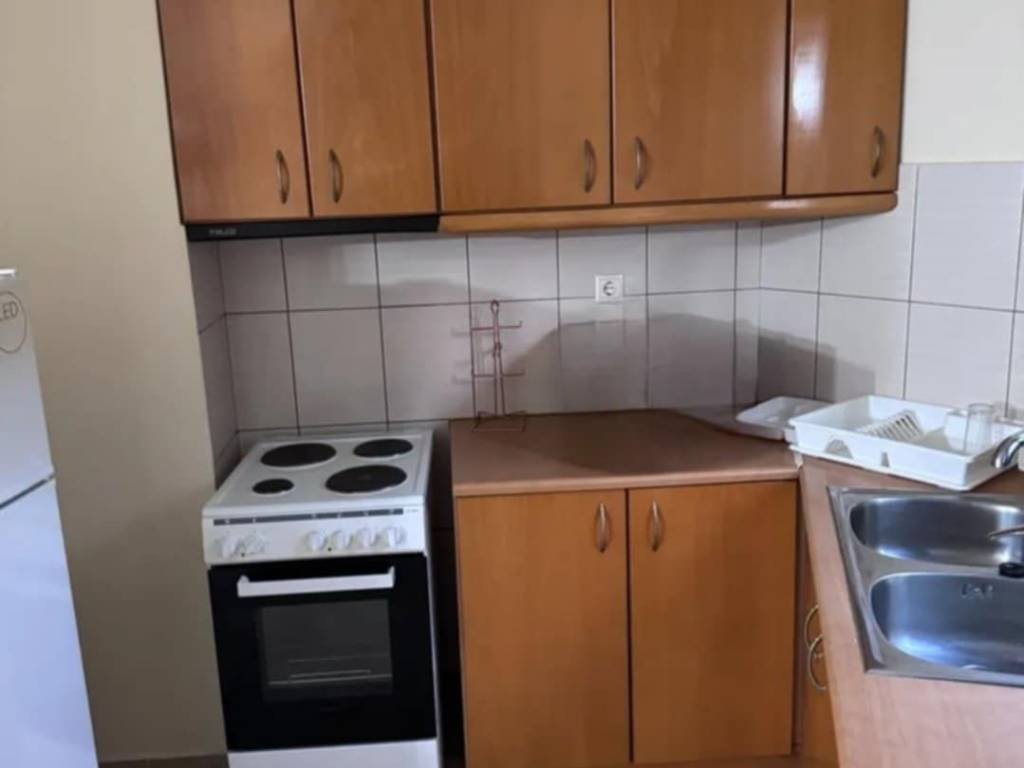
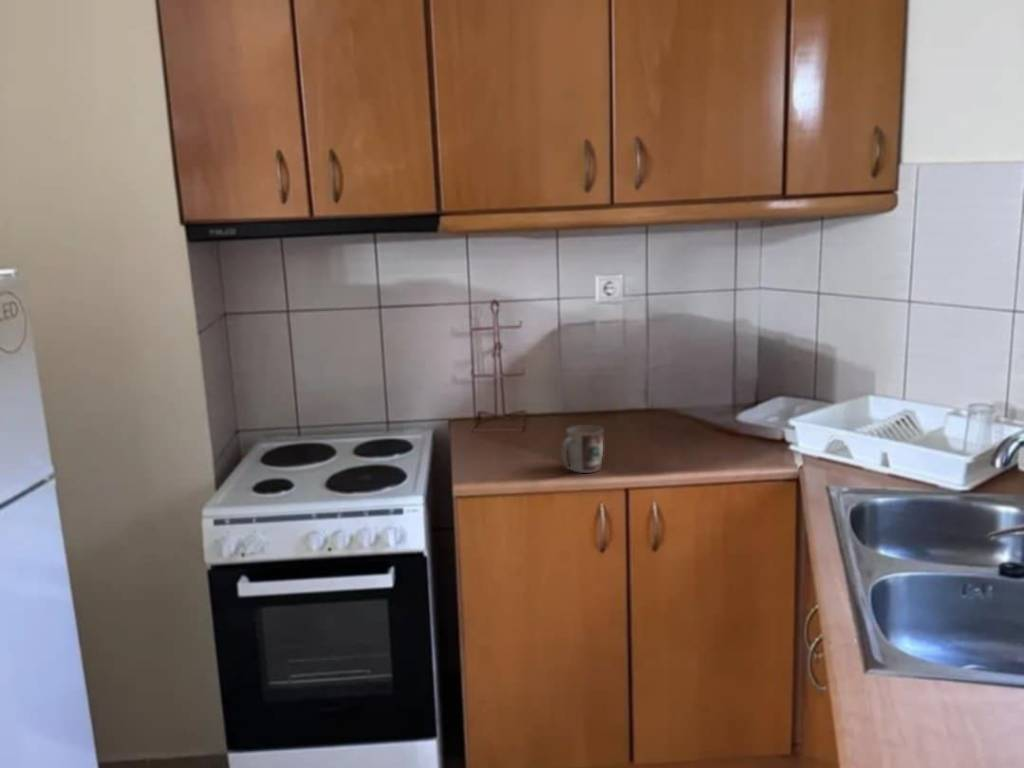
+ mug [560,424,604,474]
